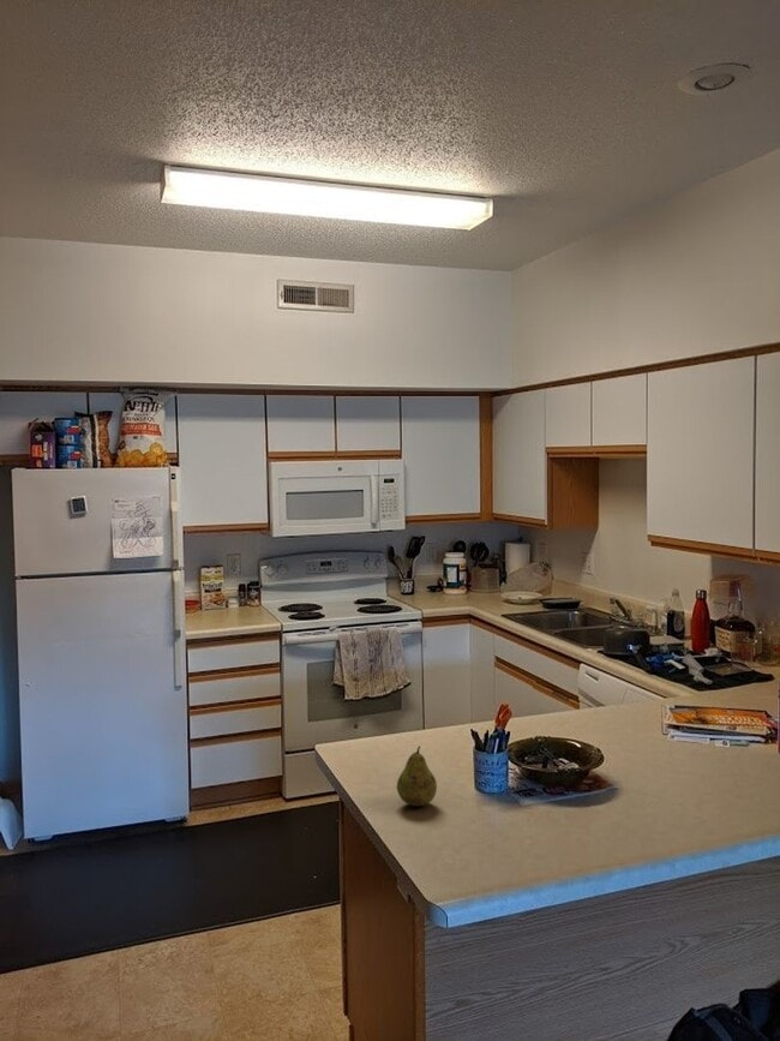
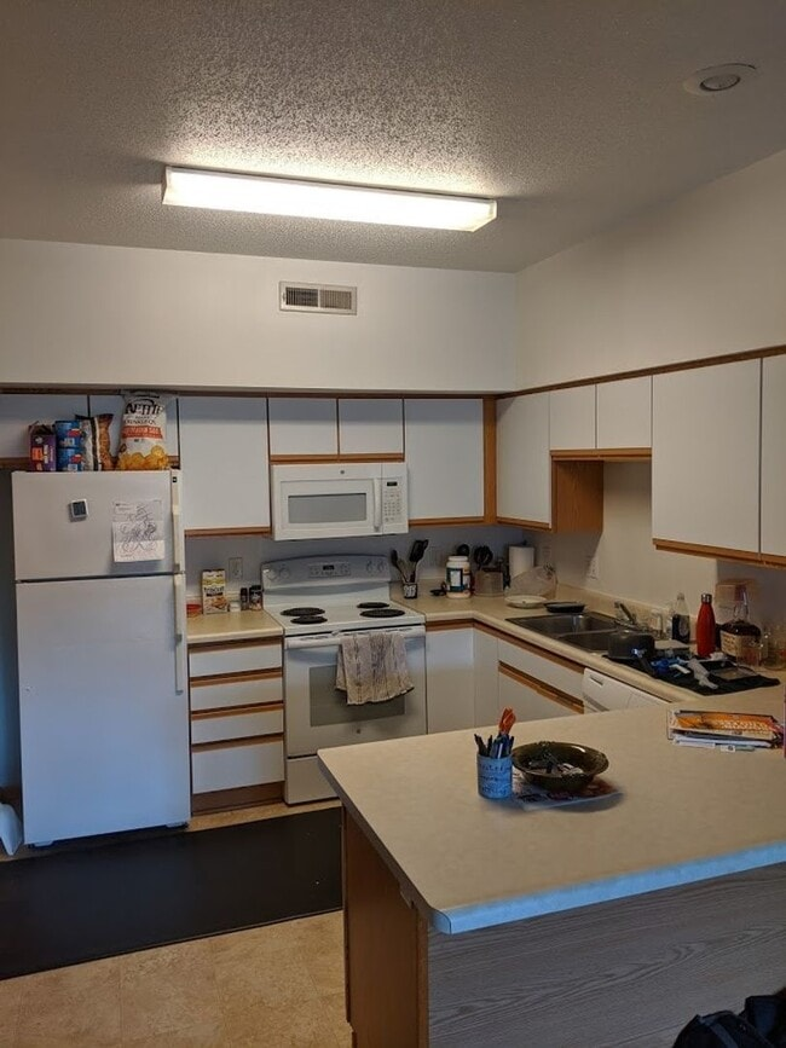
- fruit [396,744,438,807]
